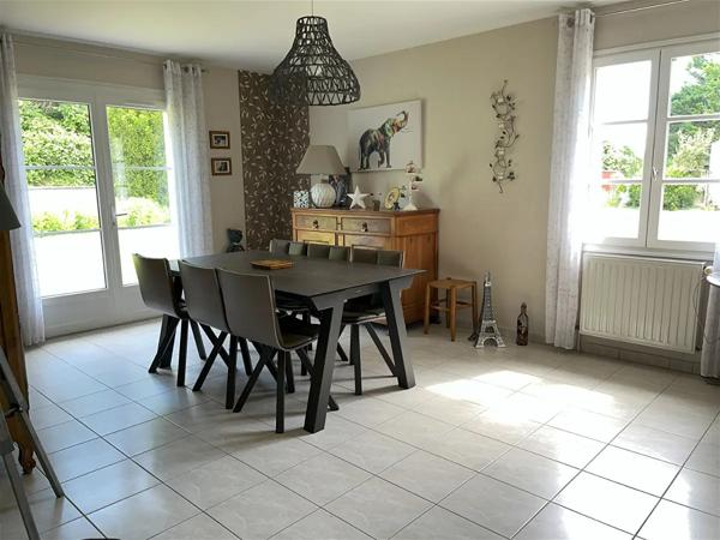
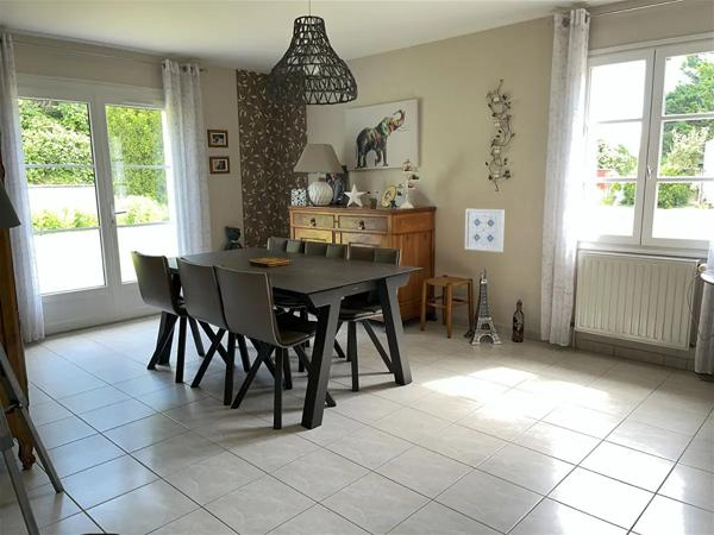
+ wall art [464,208,506,253]
